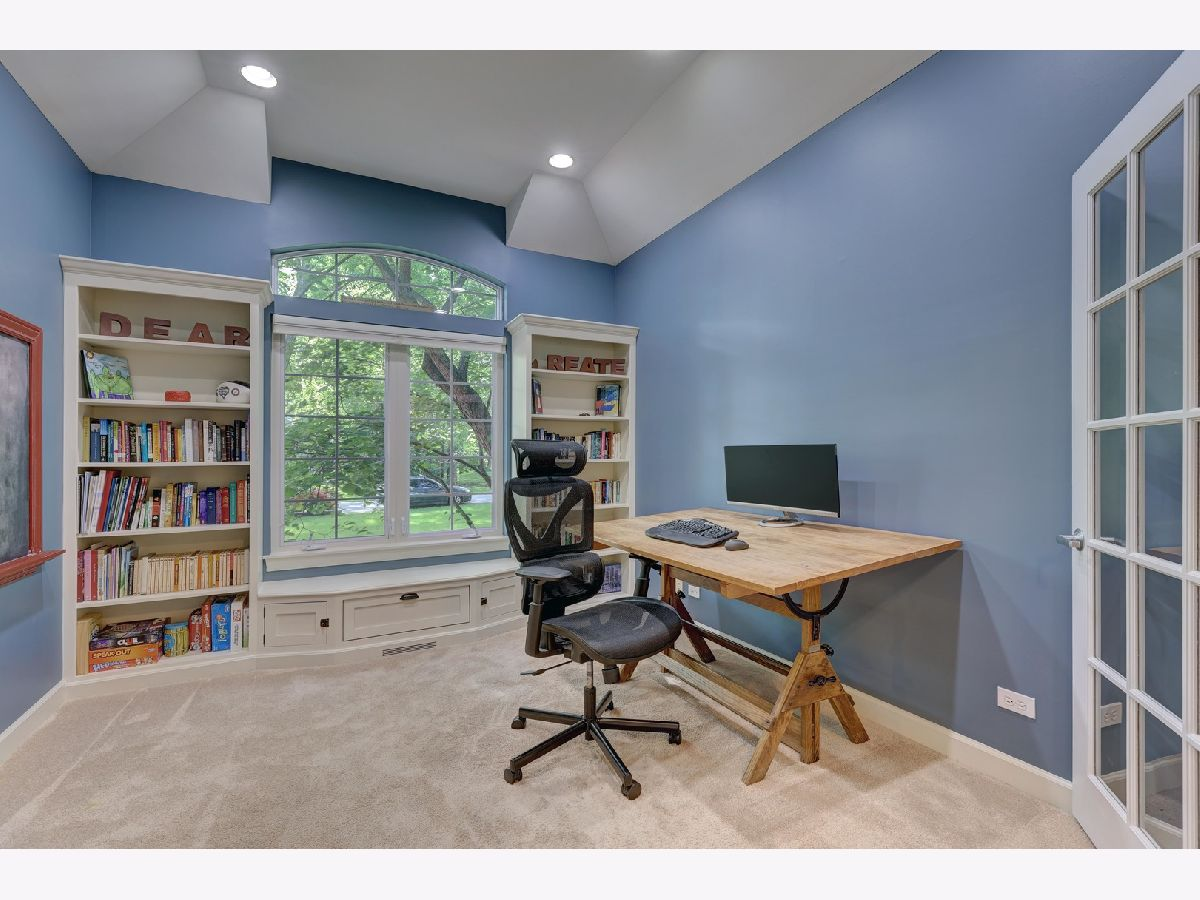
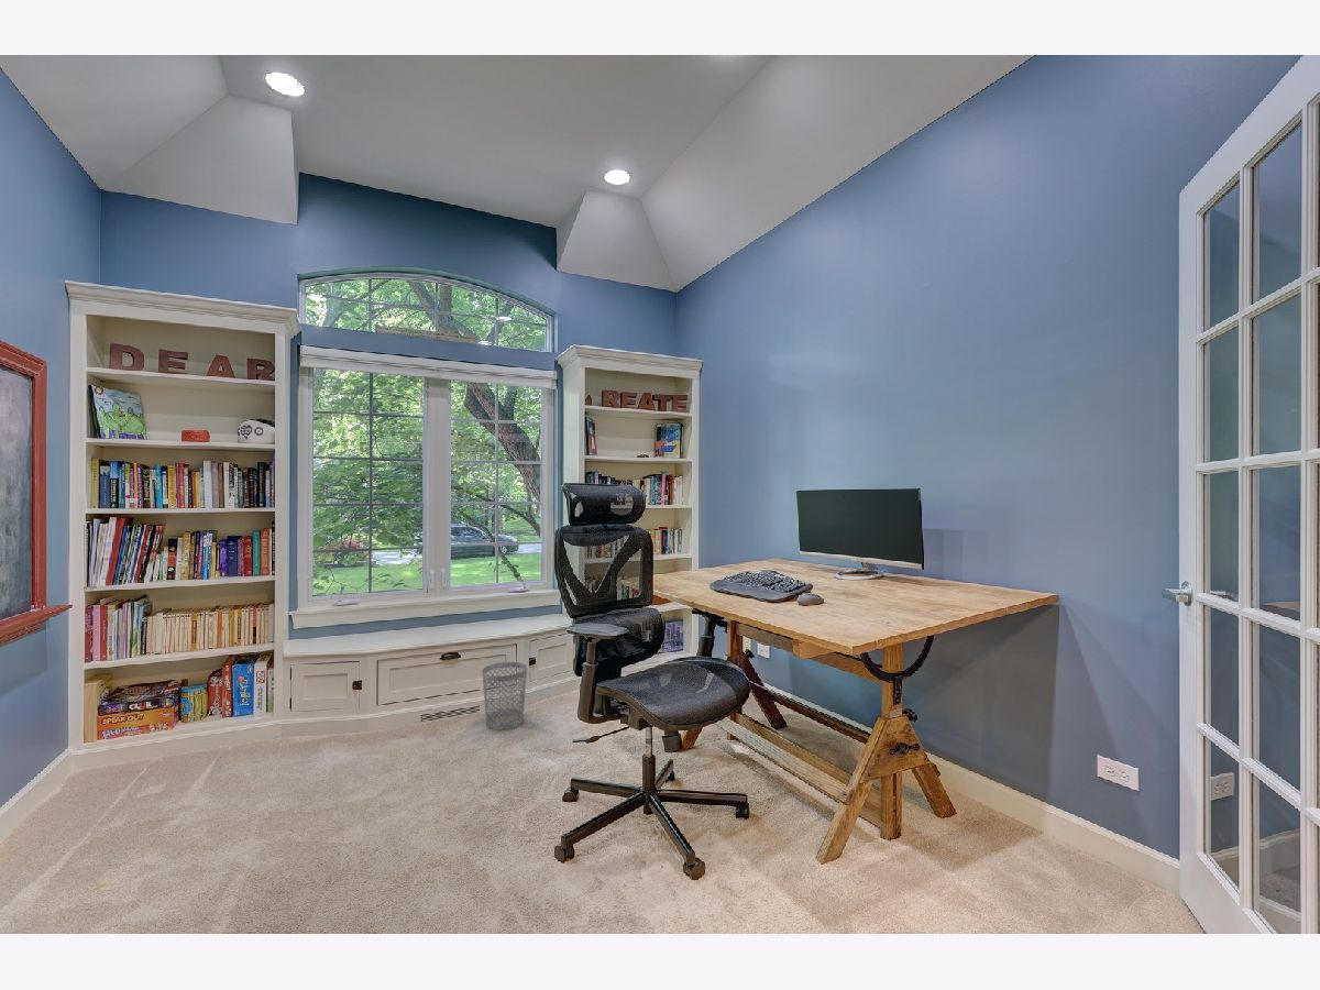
+ wastebasket [481,661,528,730]
